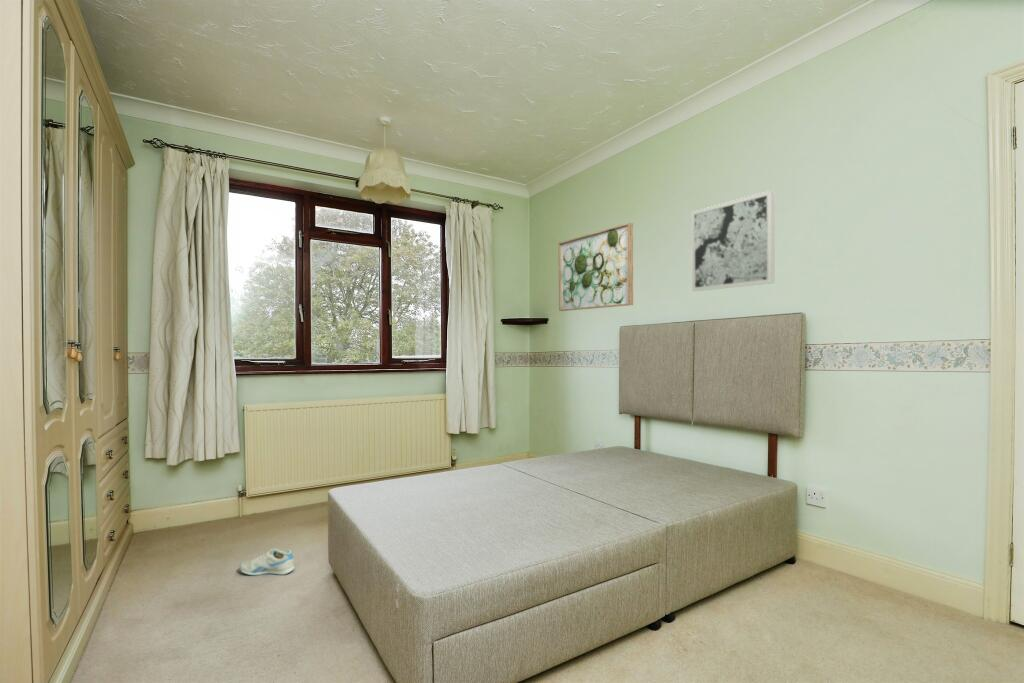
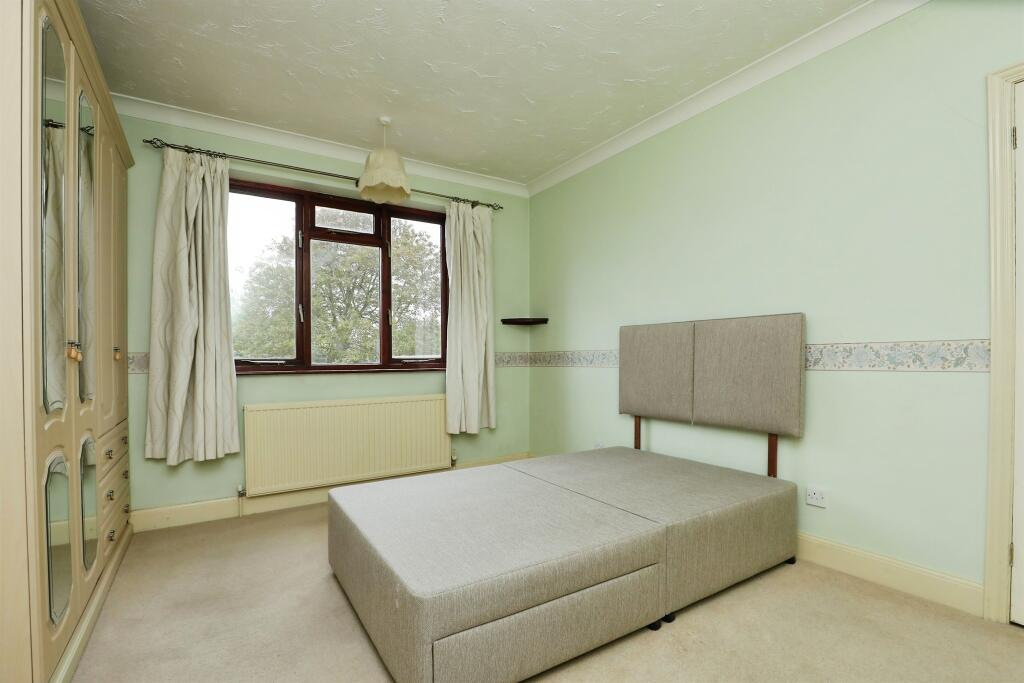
- sneaker [239,548,296,576]
- wall art [690,190,776,292]
- wall art [558,222,634,312]
